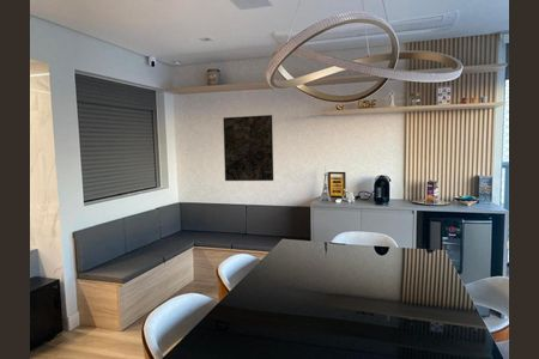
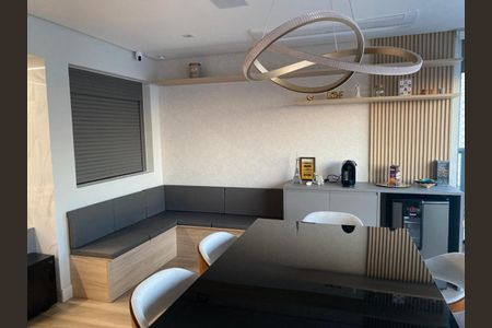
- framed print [223,114,274,182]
